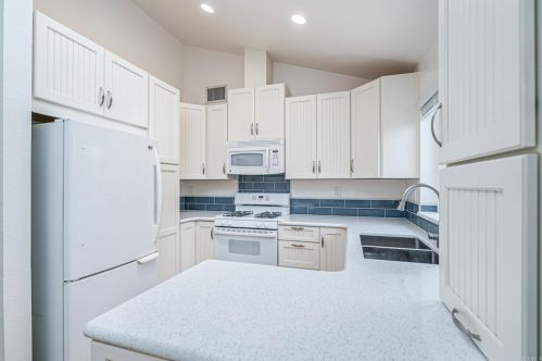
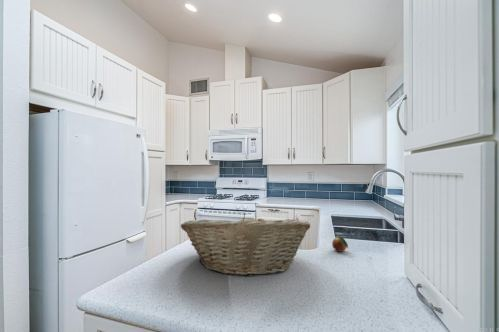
+ fruit [331,232,349,253]
+ fruit basket [180,213,311,277]
